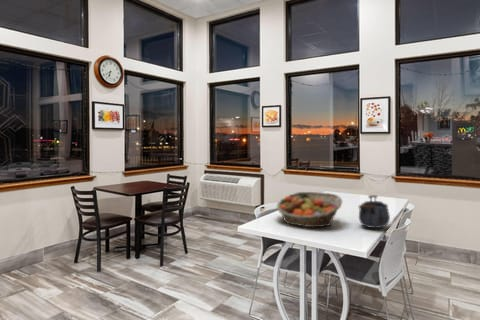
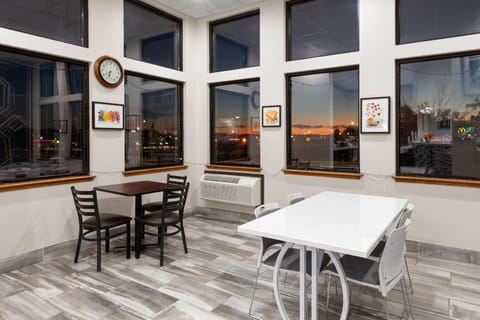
- kettle [358,194,391,229]
- fruit basket [275,191,343,228]
